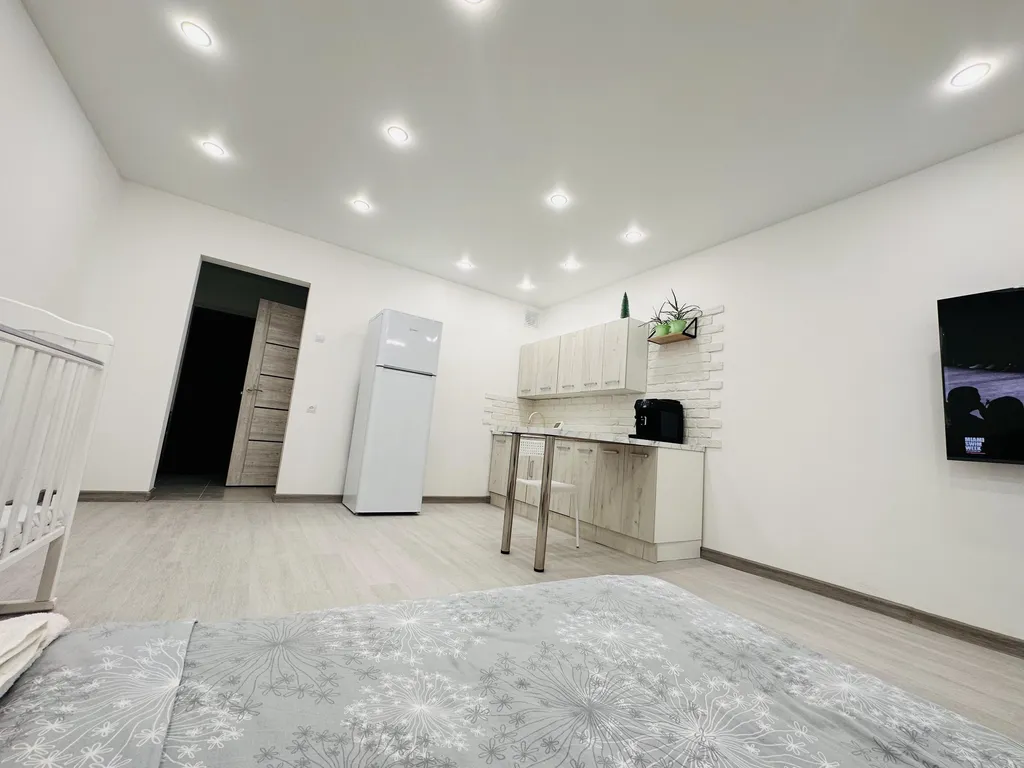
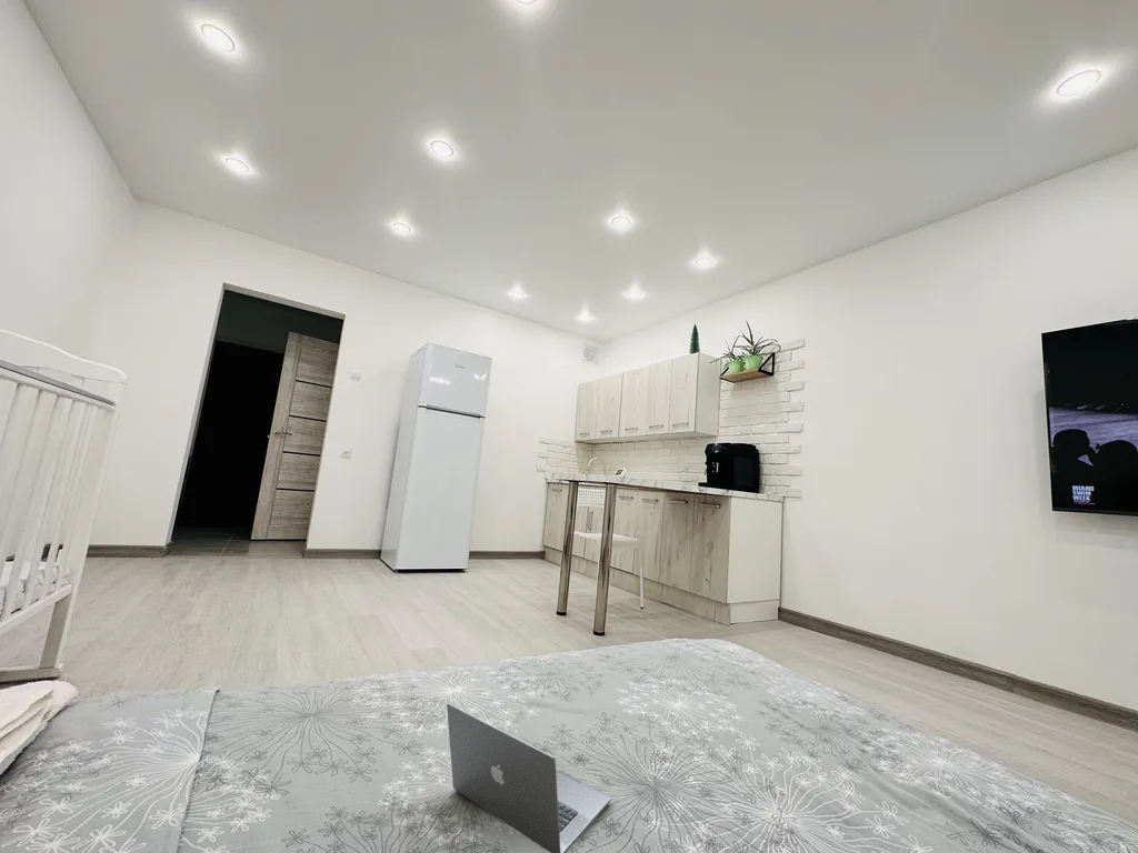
+ laptop [446,703,612,853]
